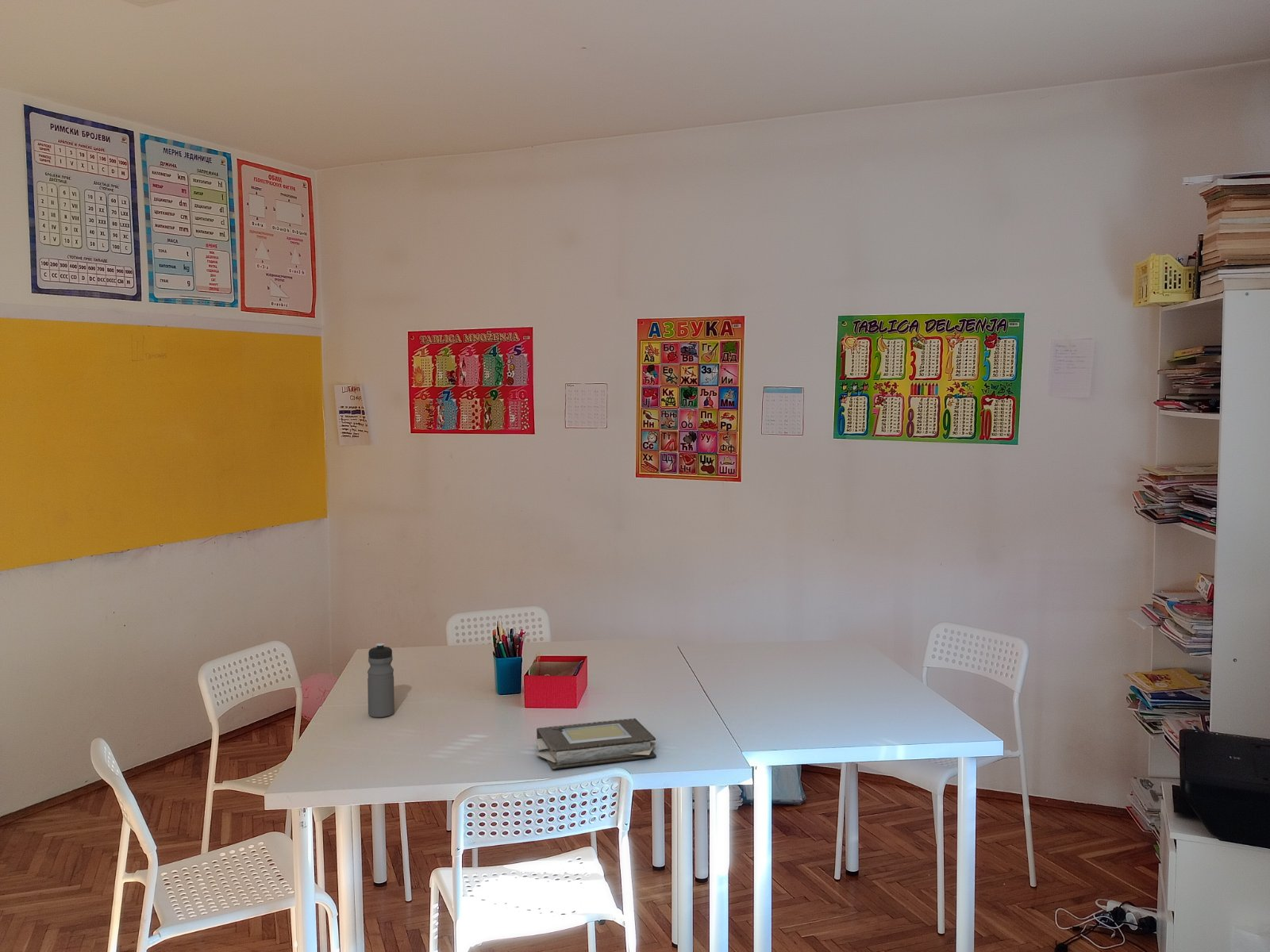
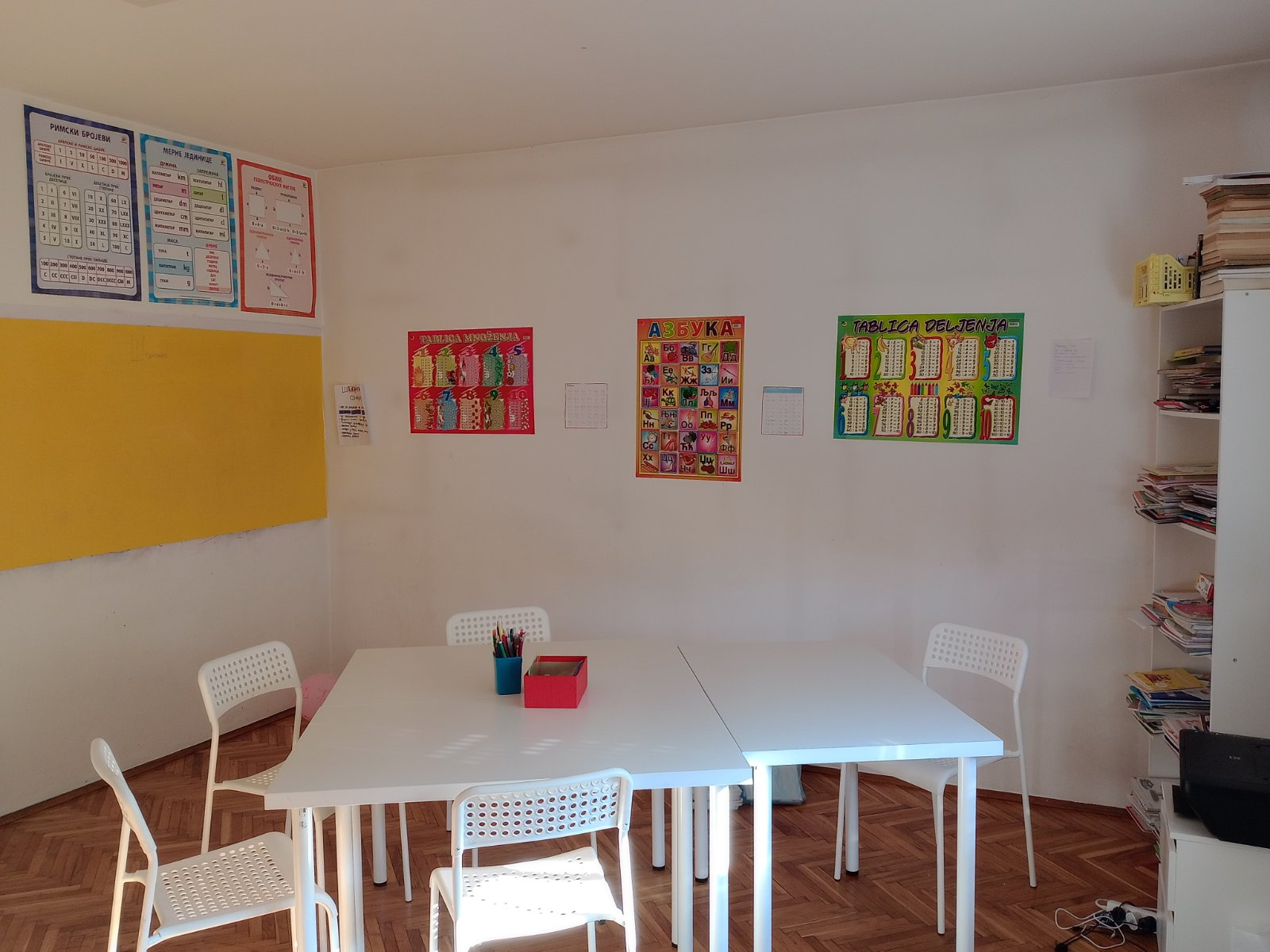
- water bottle [367,643,395,718]
- book [535,717,657,770]
